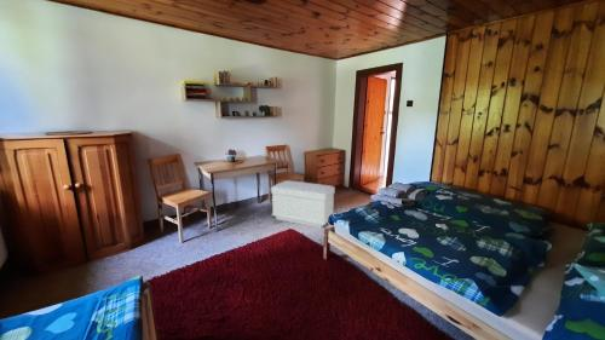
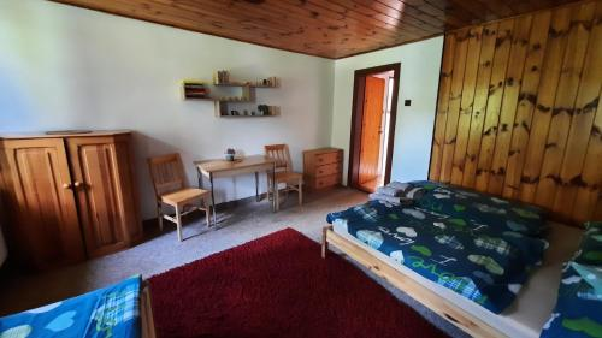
- bench [270,179,336,229]
